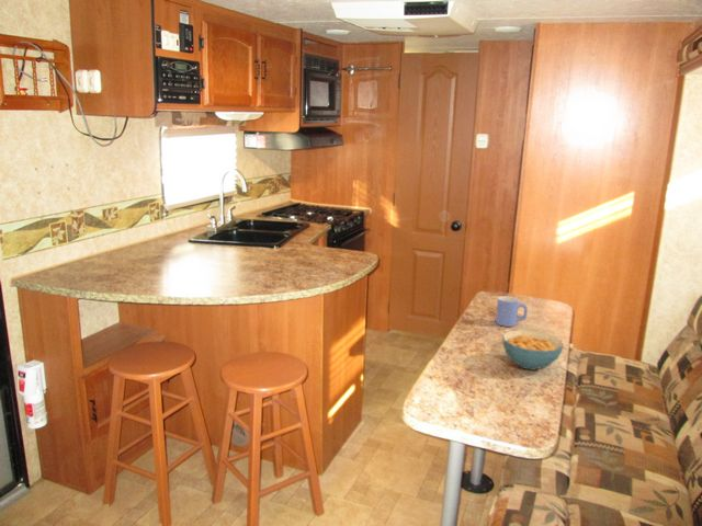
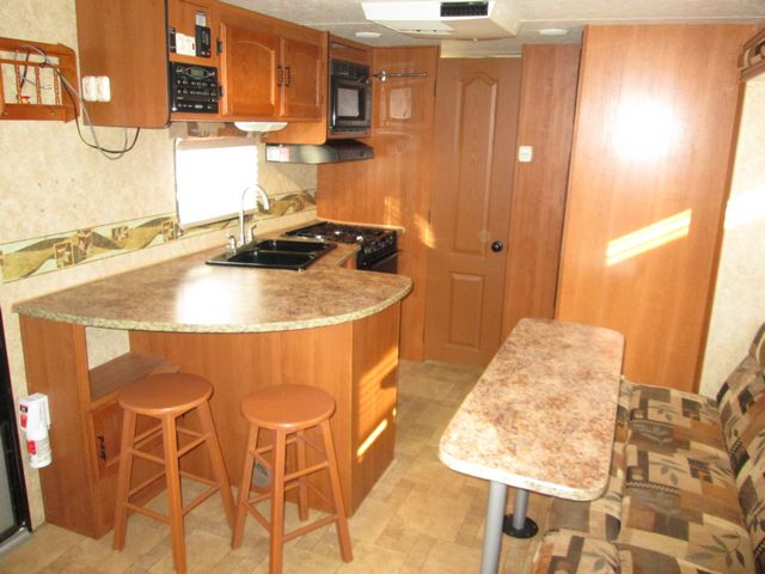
- mug [495,295,529,328]
- cereal bowl [501,329,565,371]
